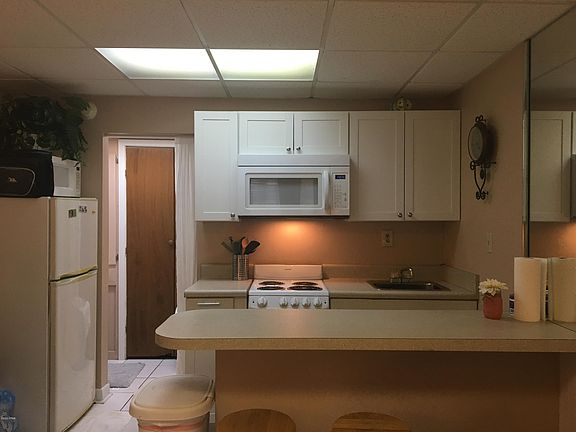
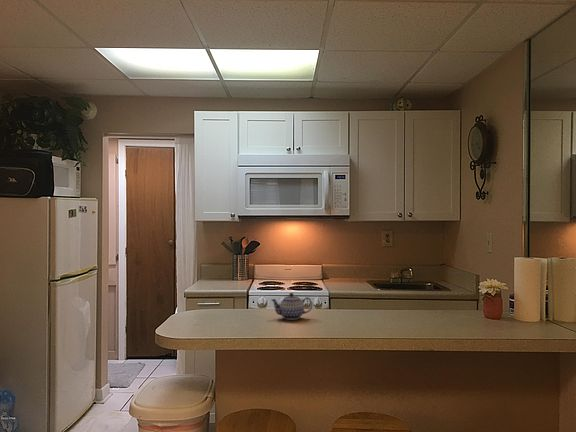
+ teapot [270,292,313,321]
